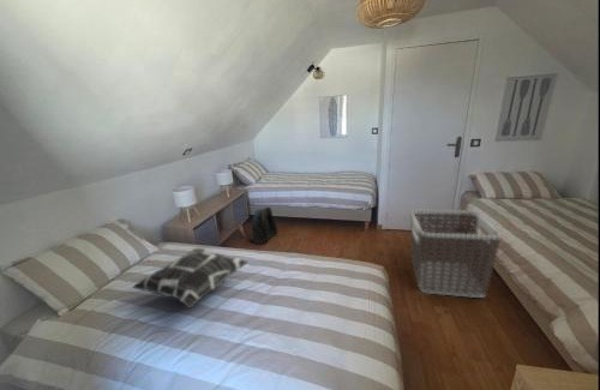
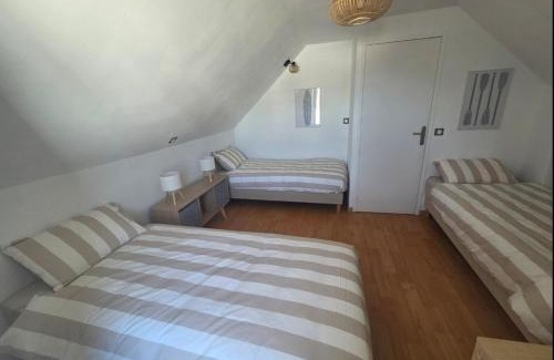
- decorative pillow [131,247,250,310]
- clothes hamper [409,209,503,299]
- backpack [251,204,278,245]
